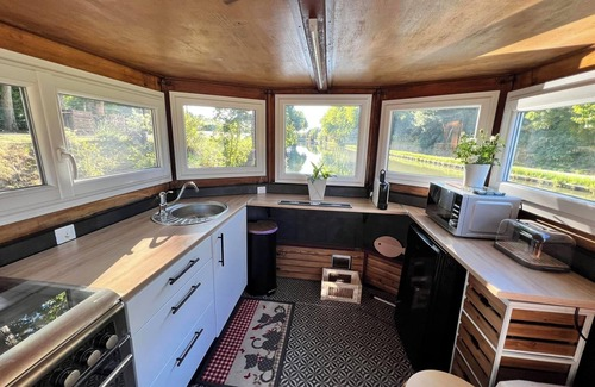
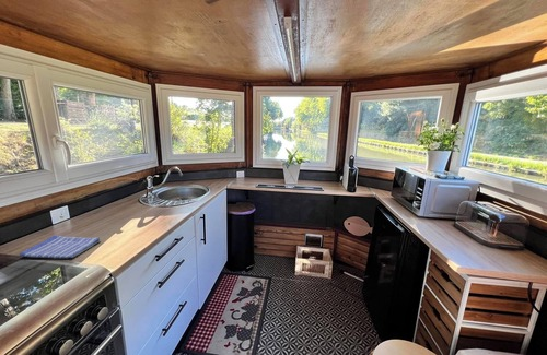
+ dish towel [19,234,101,259]
